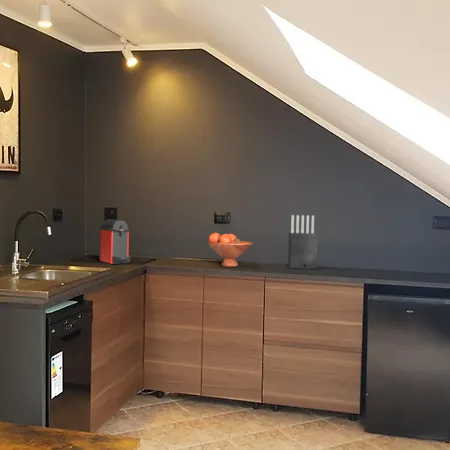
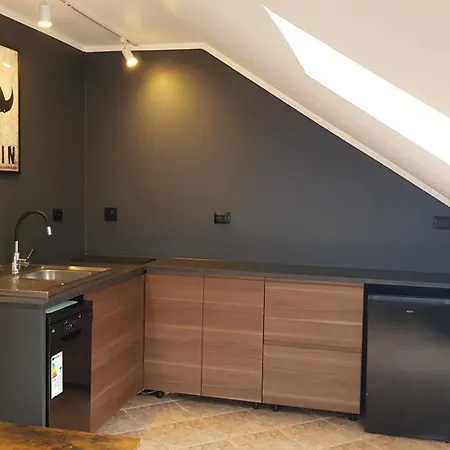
- coffee maker [98,218,131,265]
- fruit bowl [207,232,254,268]
- knife block [287,214,319,270]
